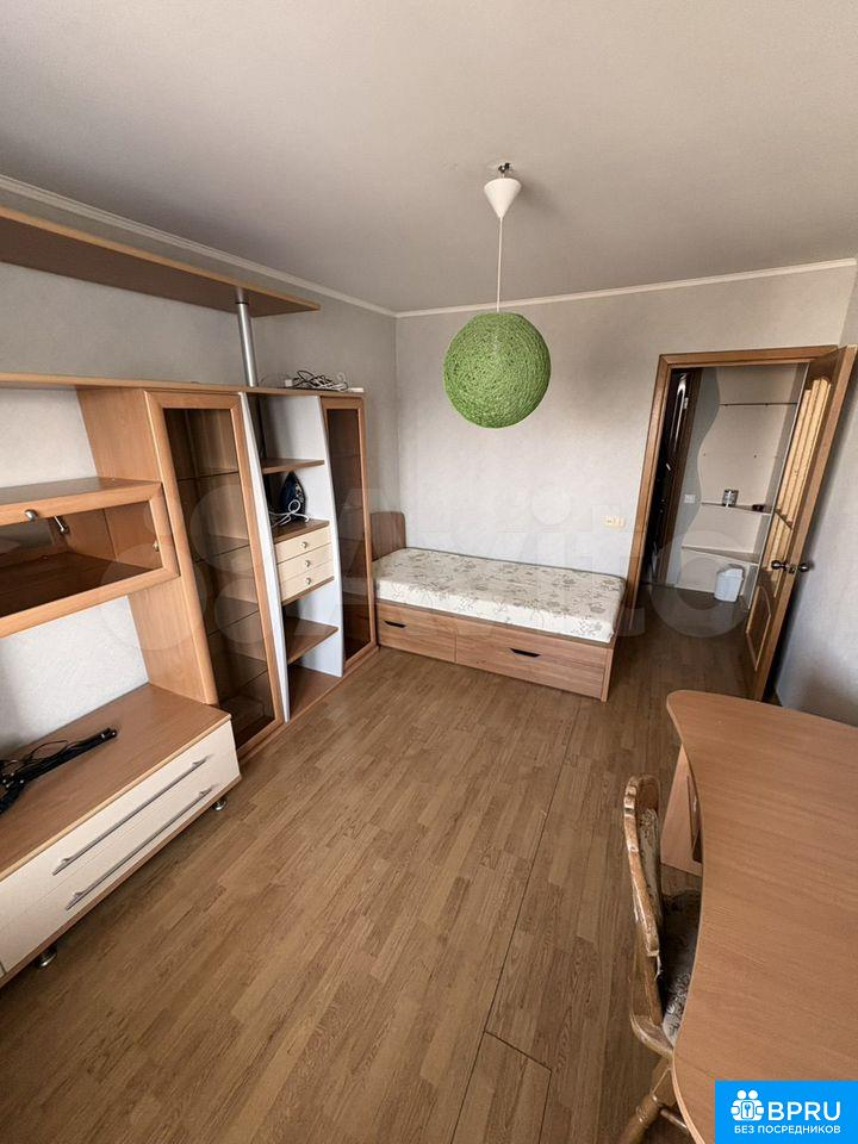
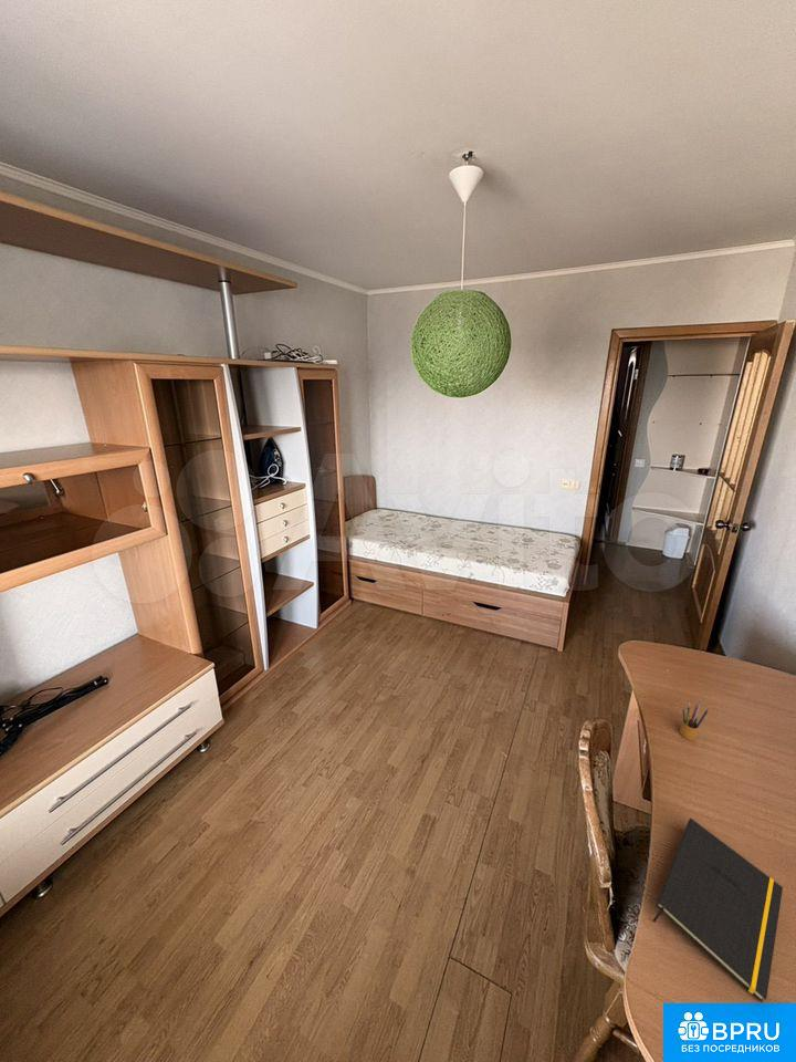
+ notepad [652,818,784,1003]
+ pencil box [679,700,710,741]
